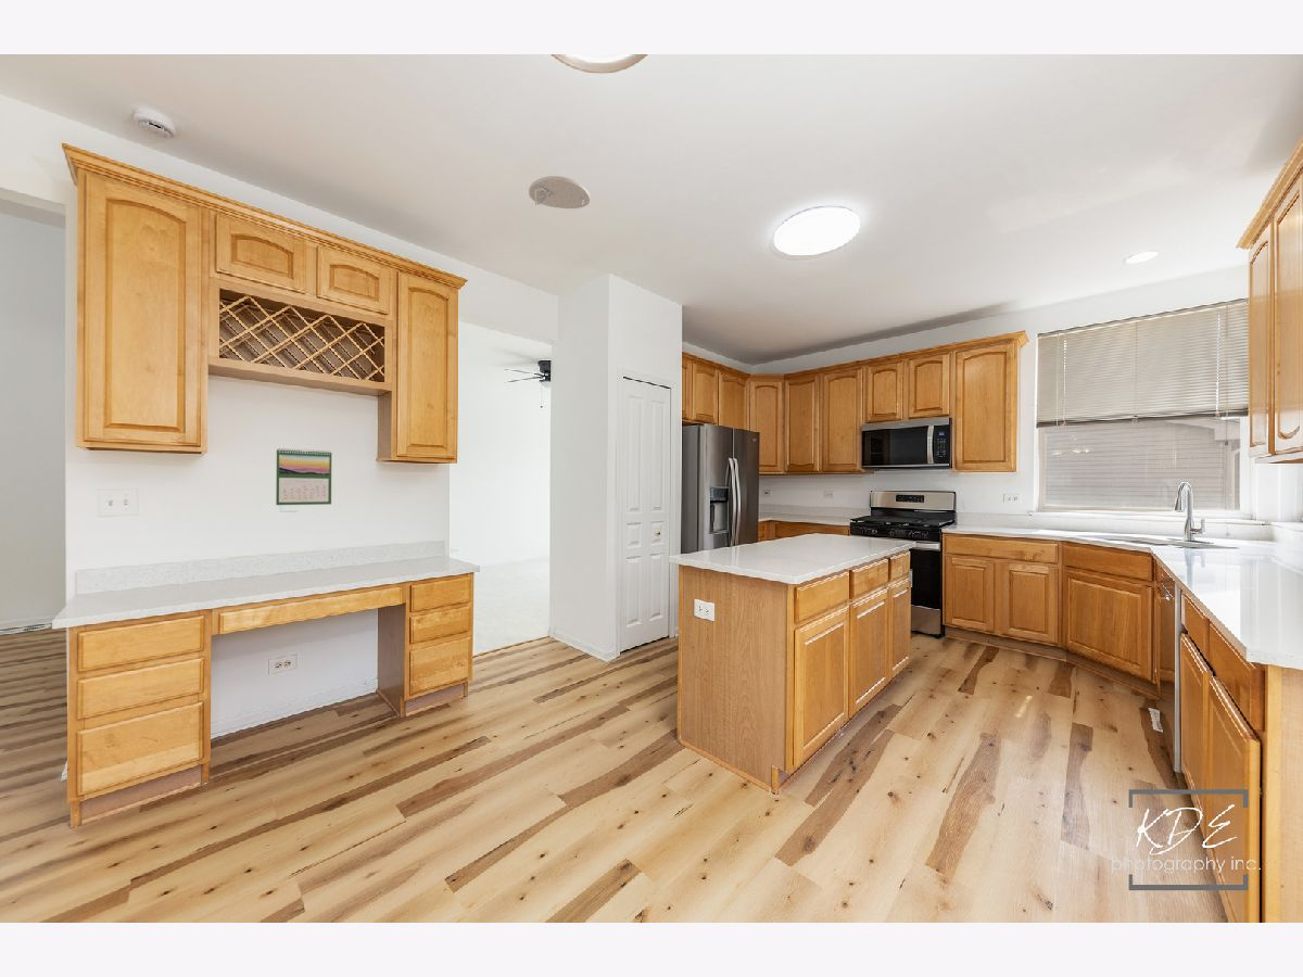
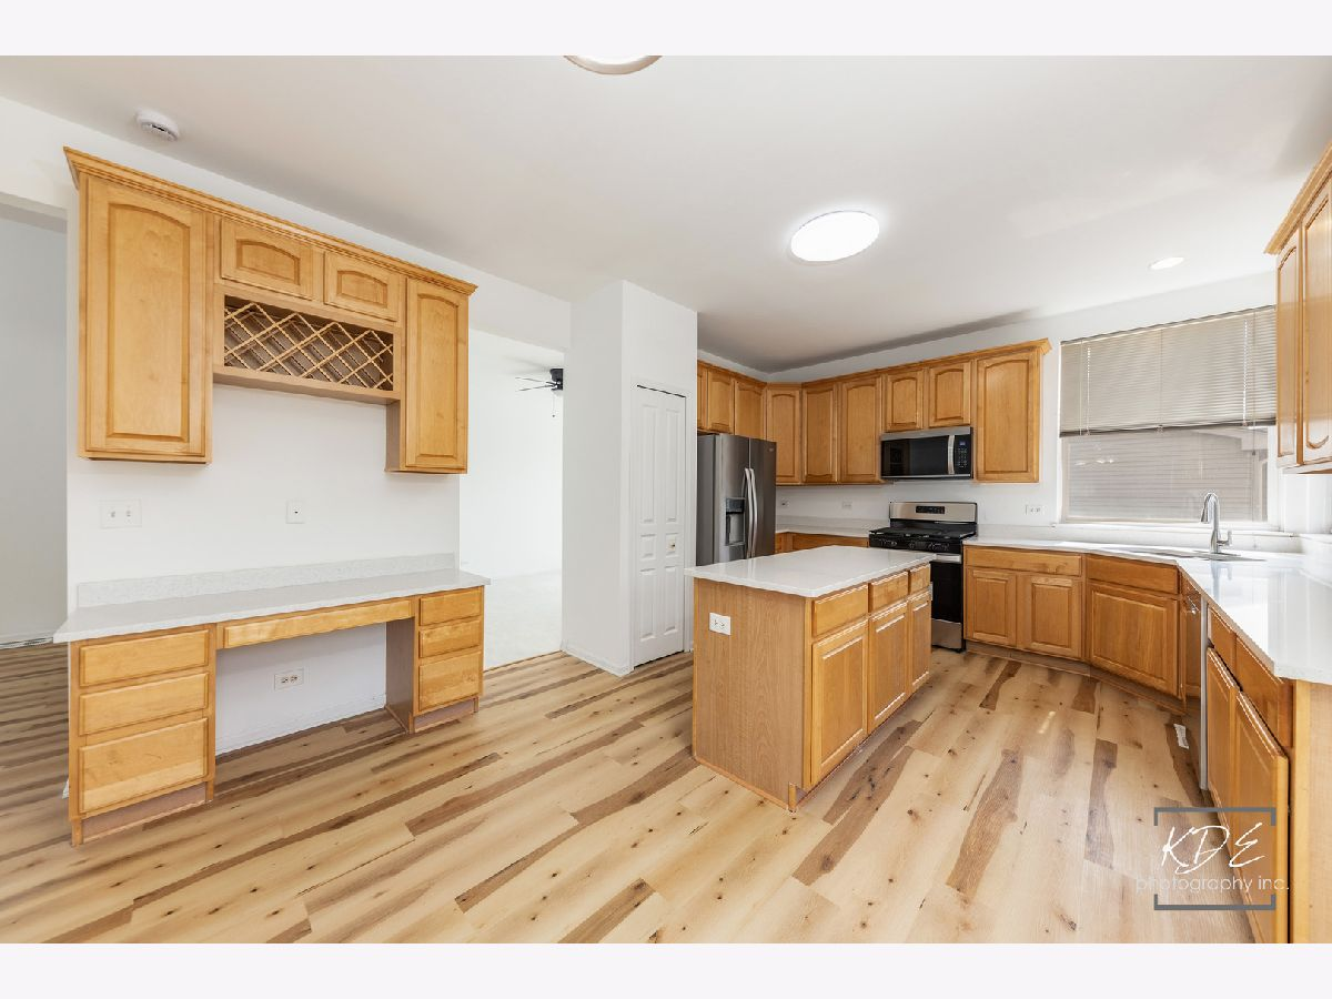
- calendar [275,447,332,506]
- smoke detector [528,175,591,210]
